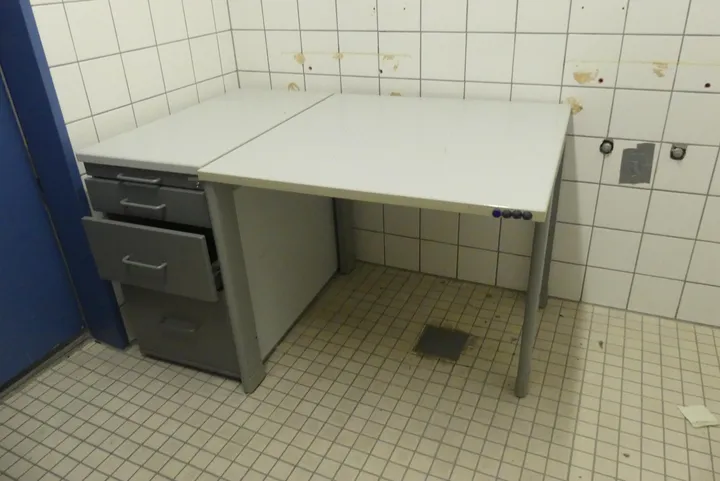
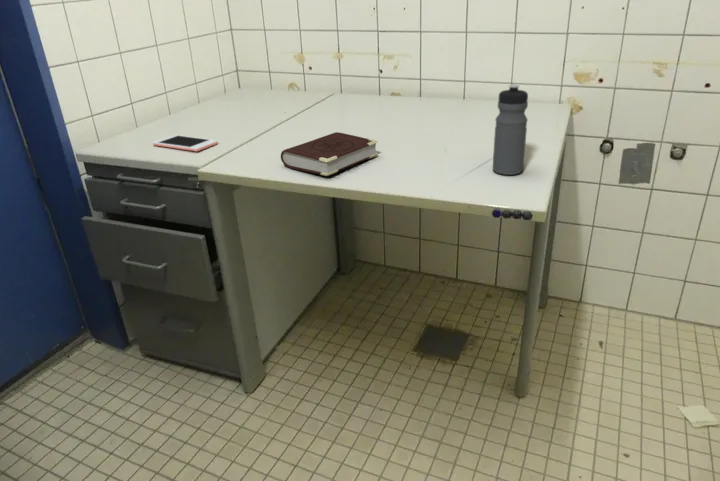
+ cell phone [152,134,219,152]
+ book [280,131,379,177]
+ water bottle [492,84,529,176]
